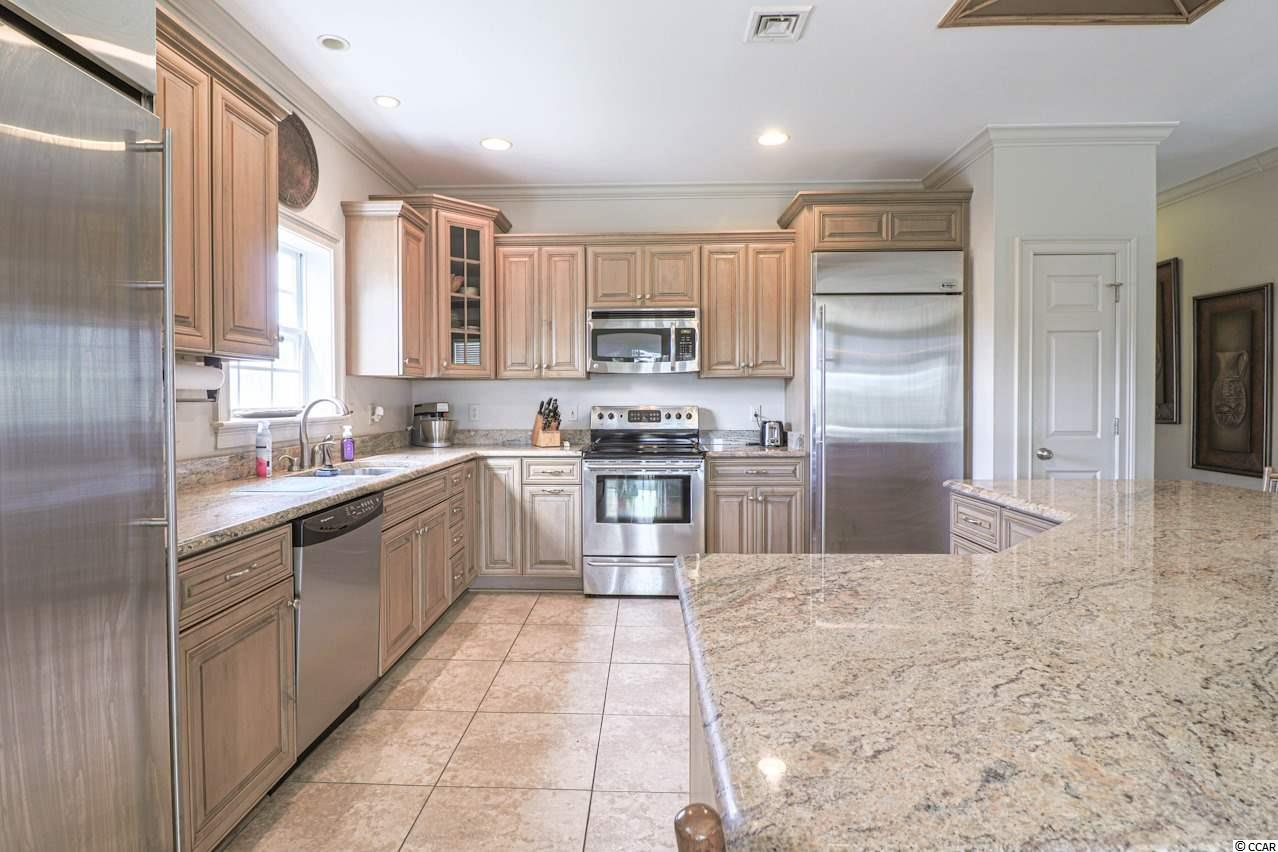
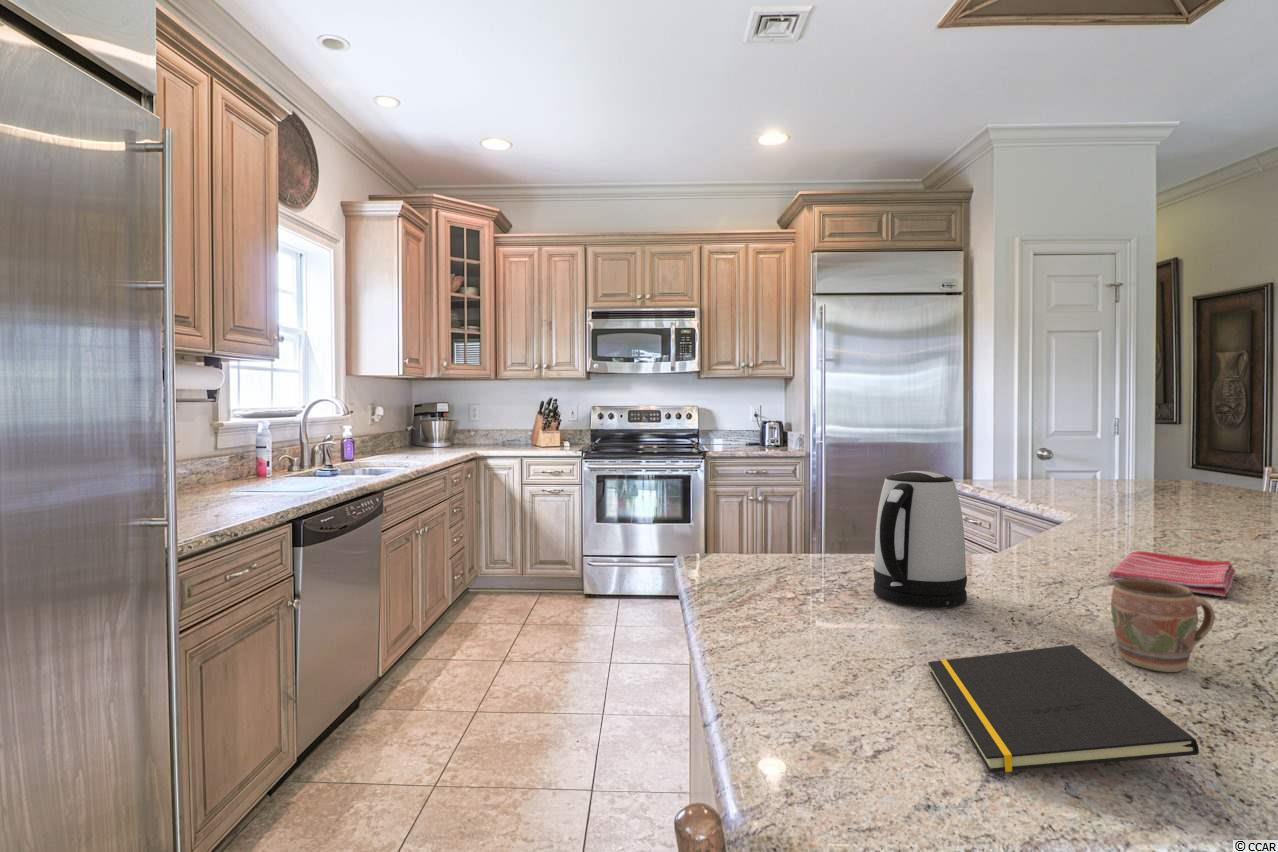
+ notepad [927,644,1200,773]
+ mug [1110,578,1216,673]
+ dish towel [1108,550,1236,598]
+ kettle [872,470,968,609]
